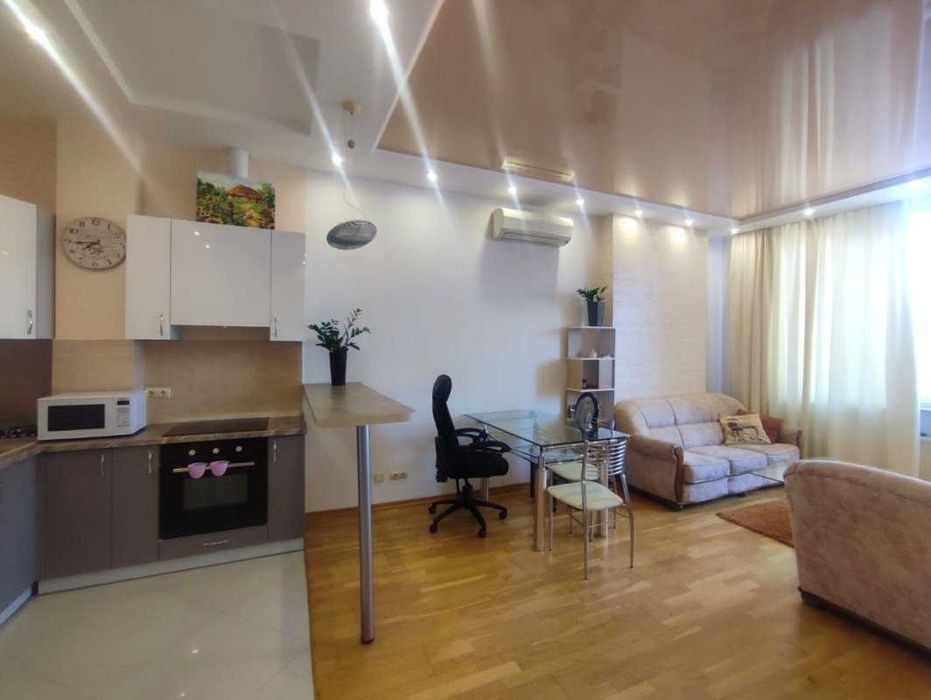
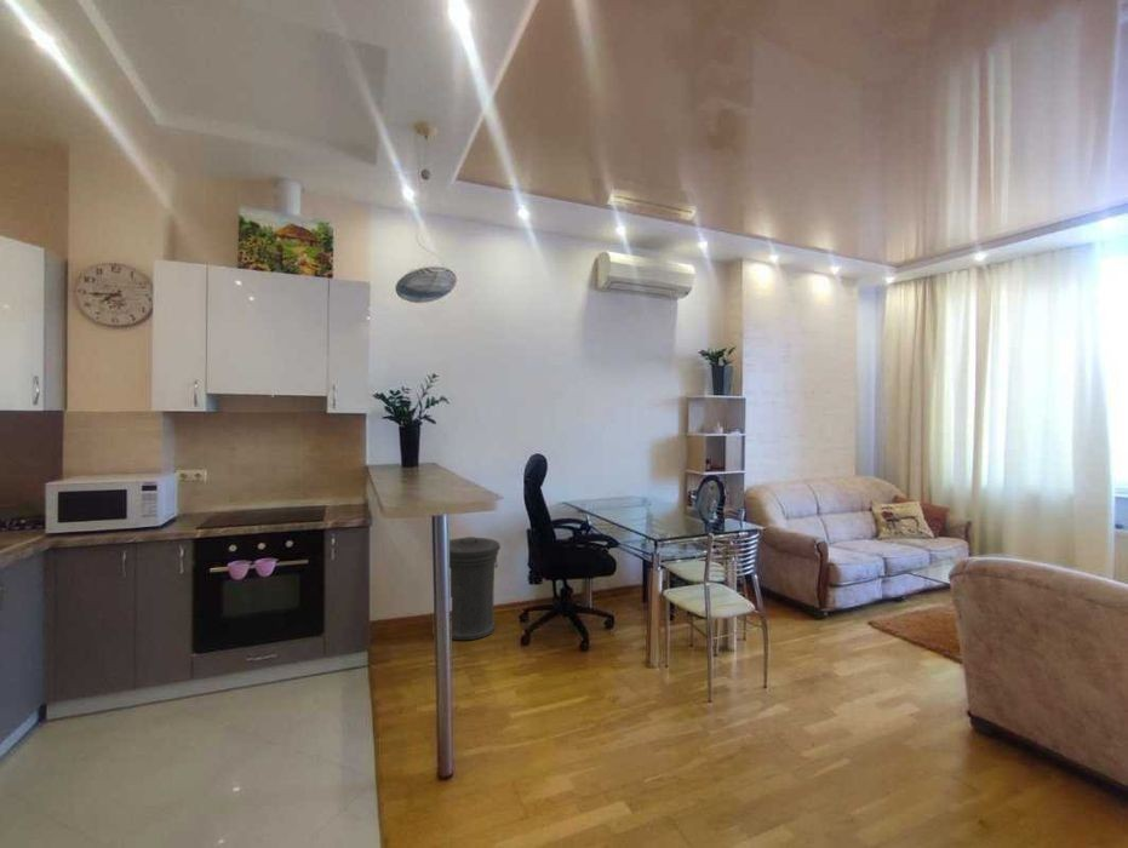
+ trash can [448,535,502,641]
